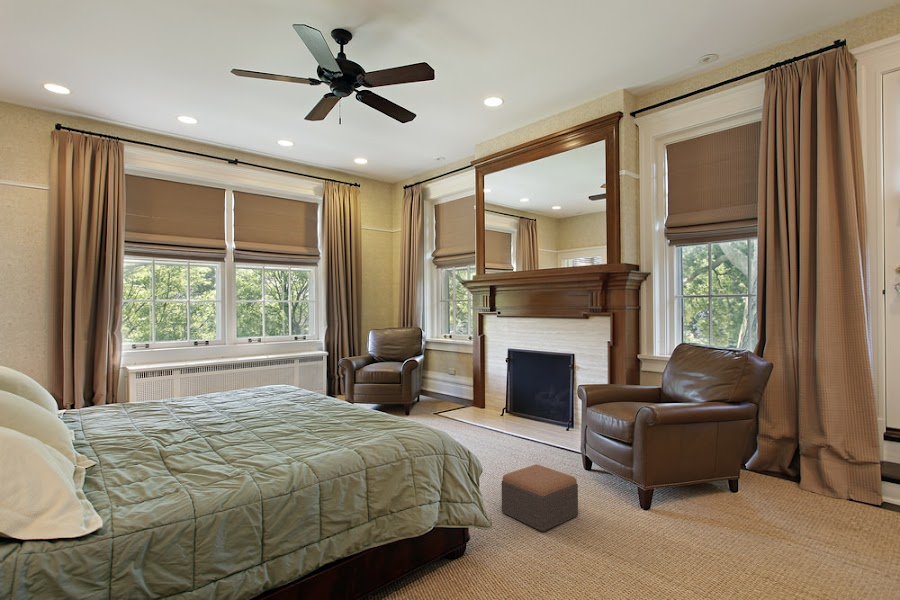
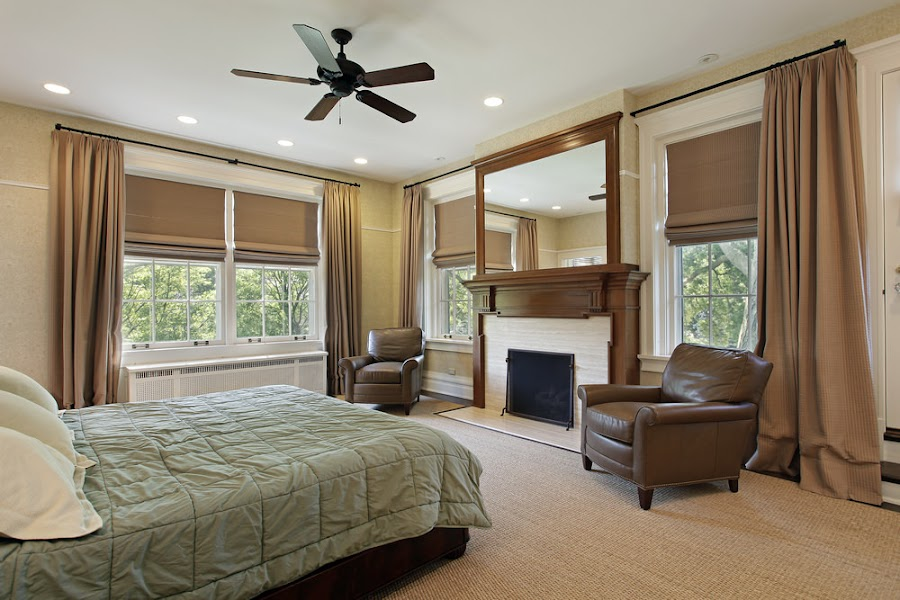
- footstool [501,463,579,533]
